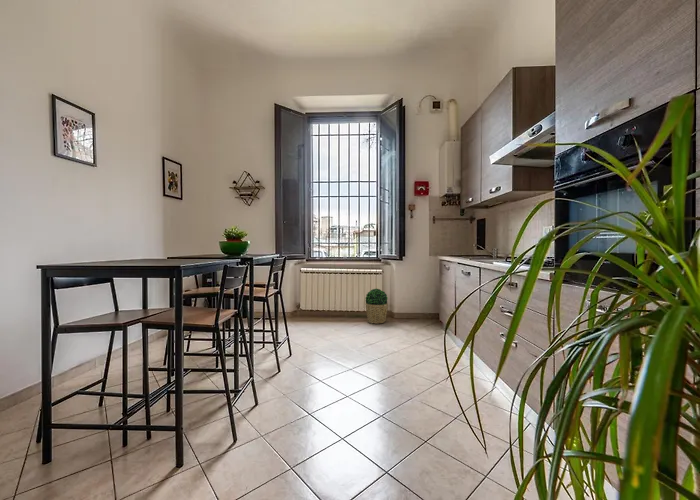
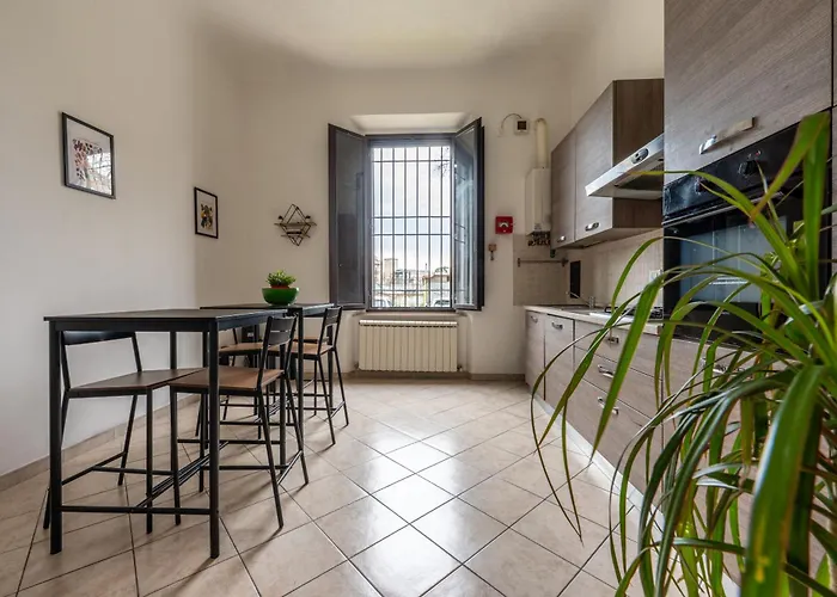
- potted plant [364,288,389,325]
